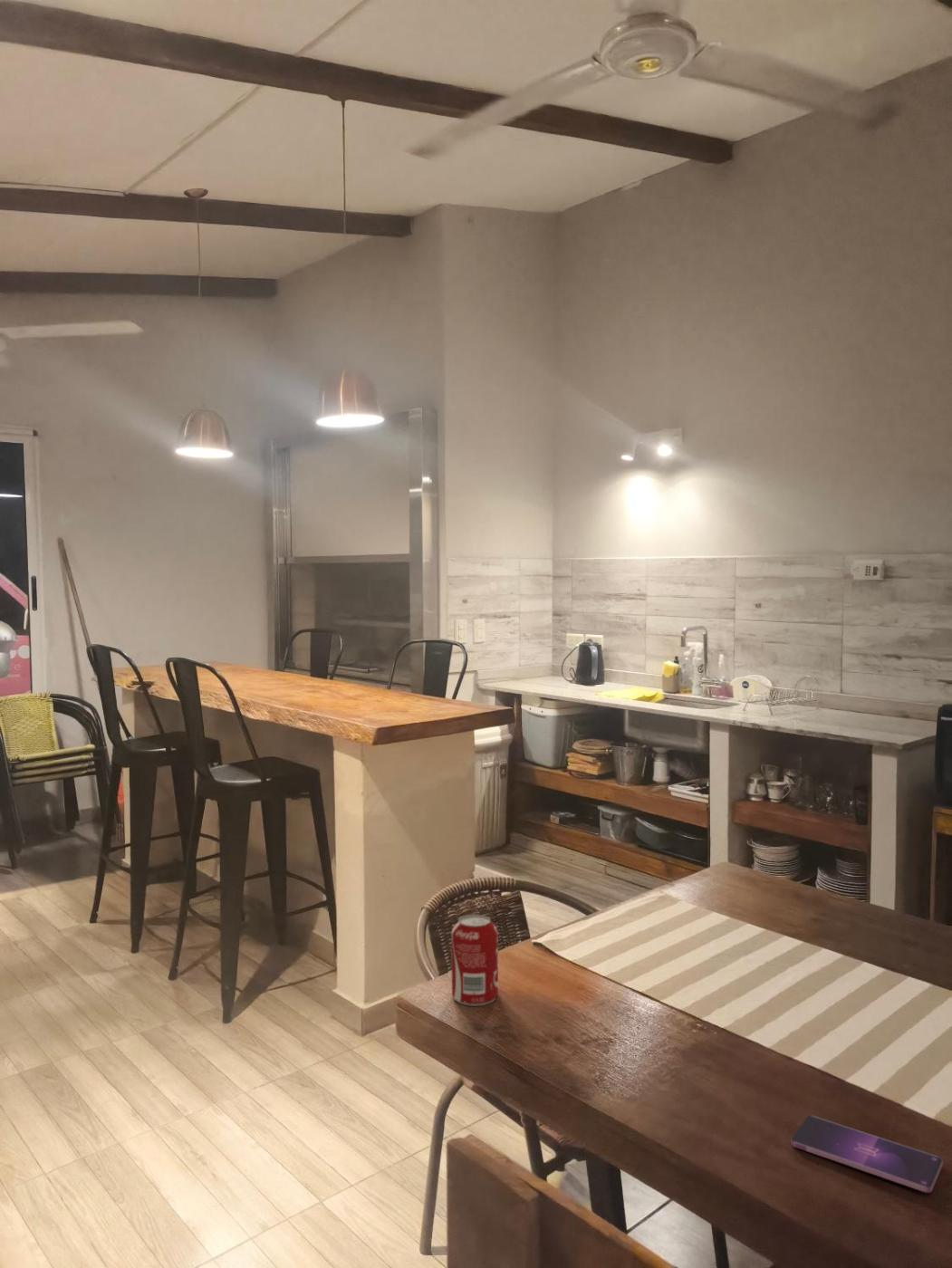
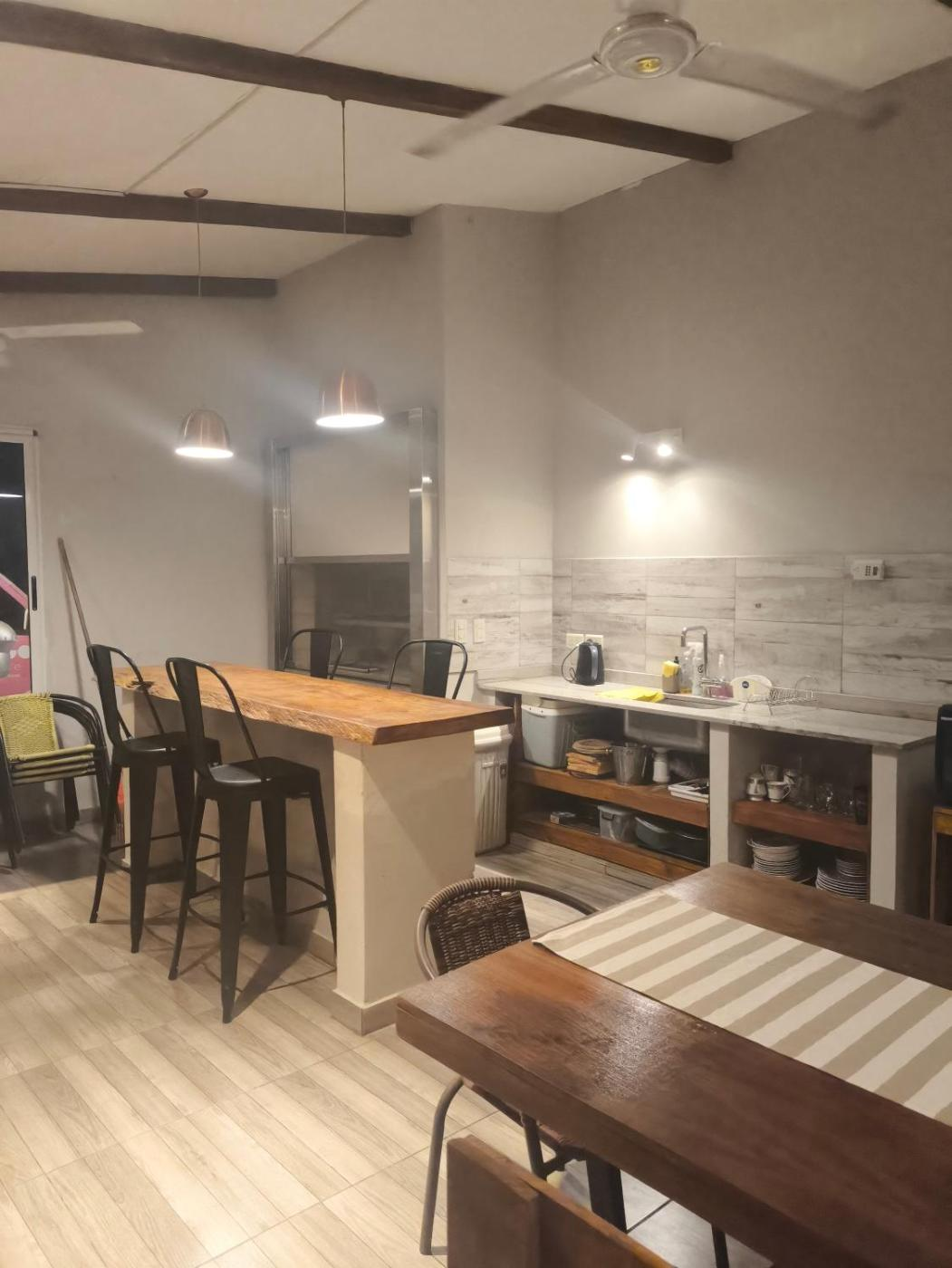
- smartphone [790,1114,944,1194]
- beverage can [450,914,499,1007]
